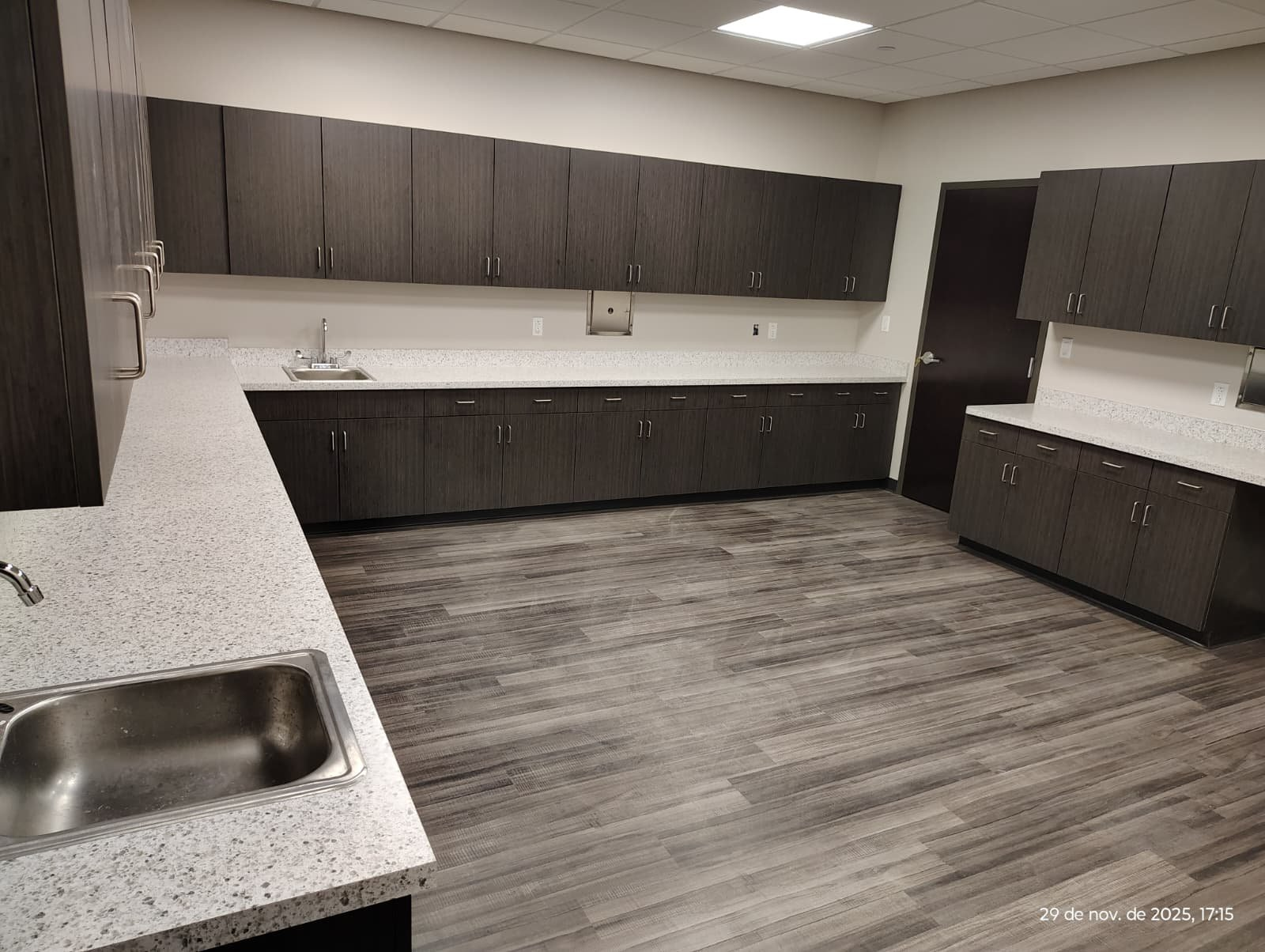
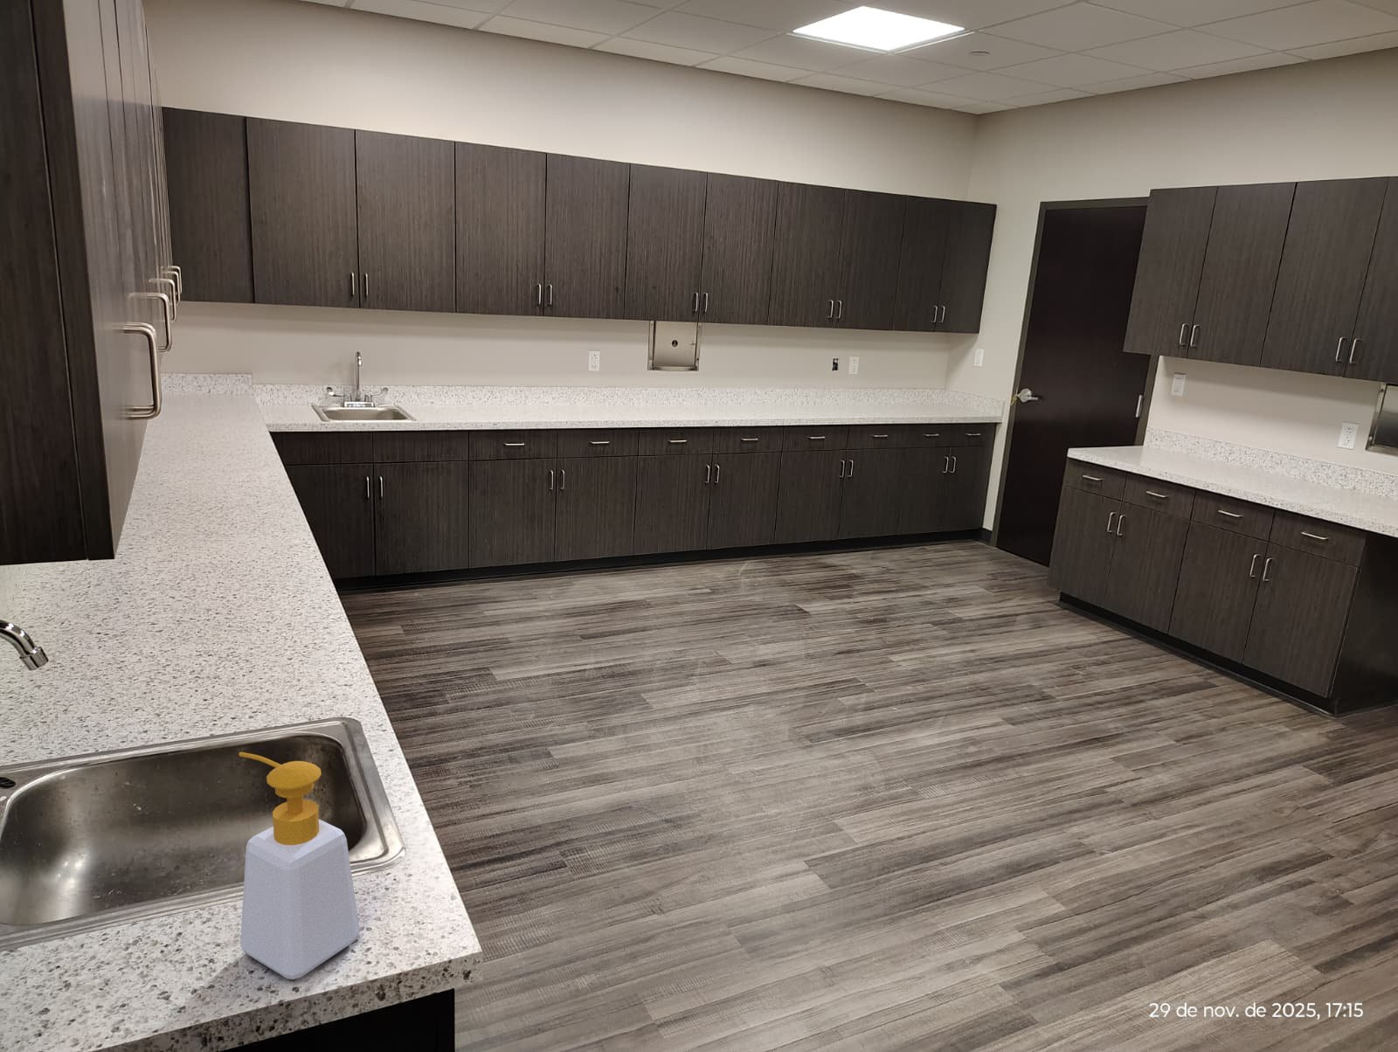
+ soap bottle [238,751,361,980]
